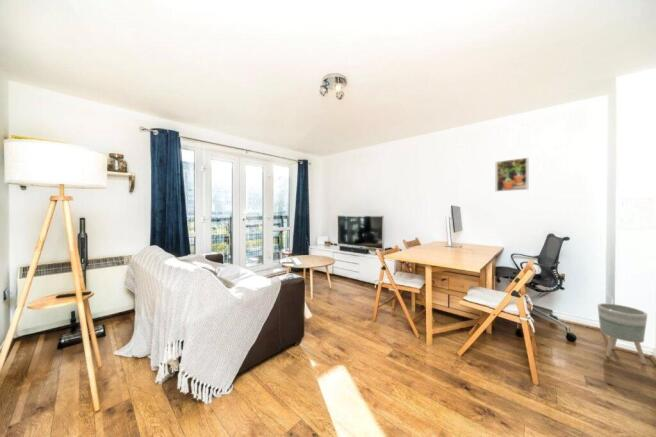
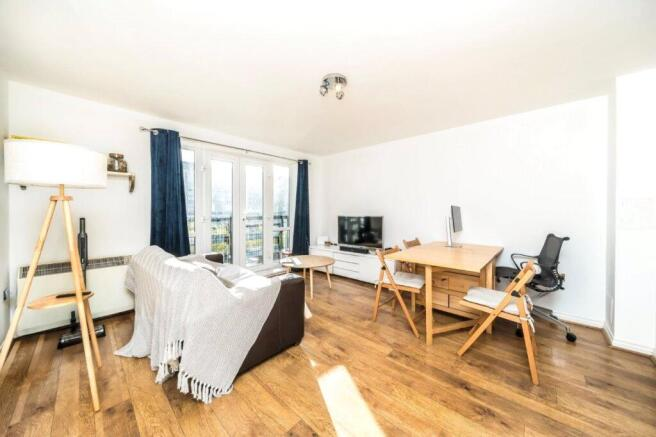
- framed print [494,157,530,192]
- planter [597,302,648,365]
